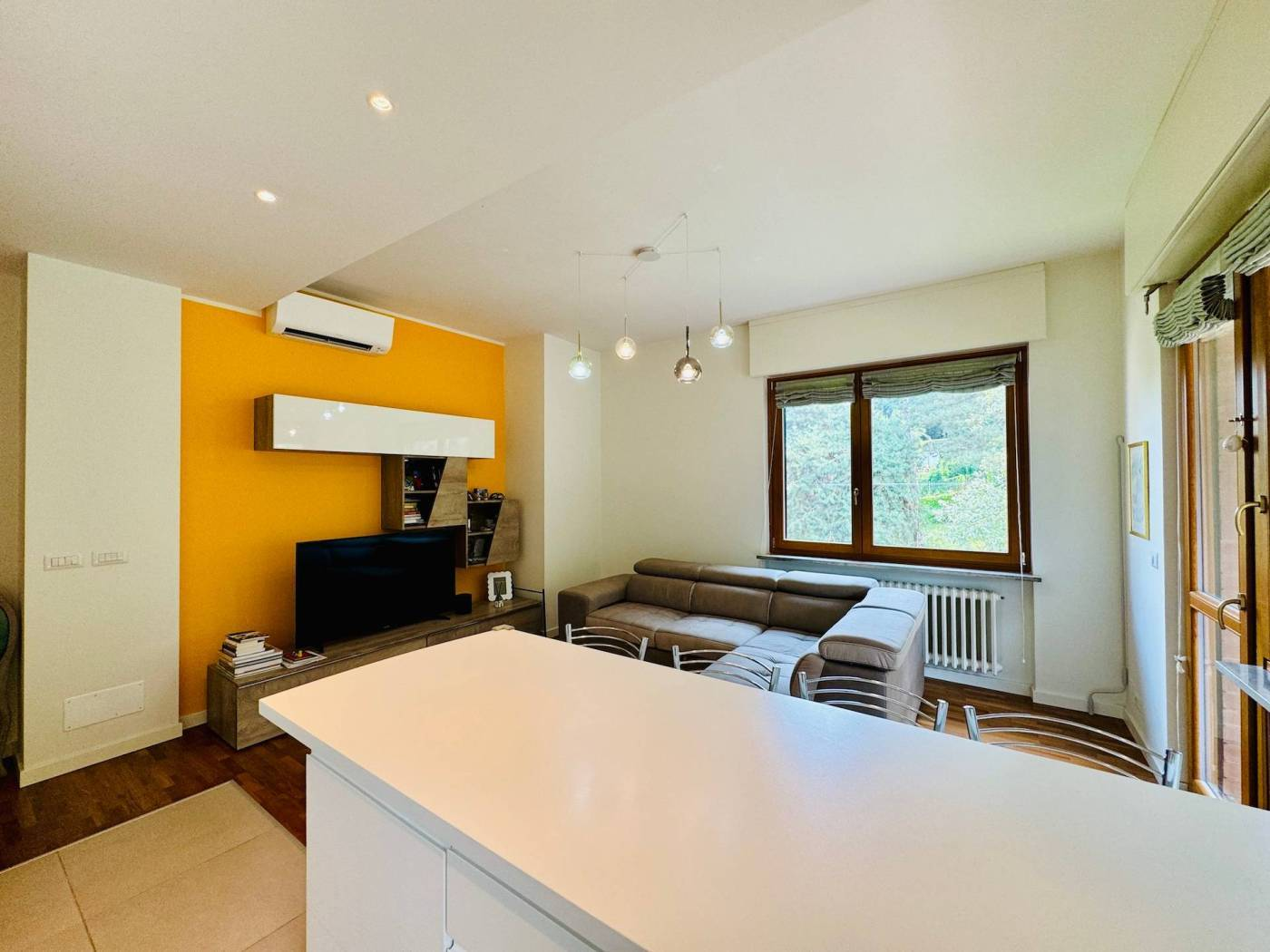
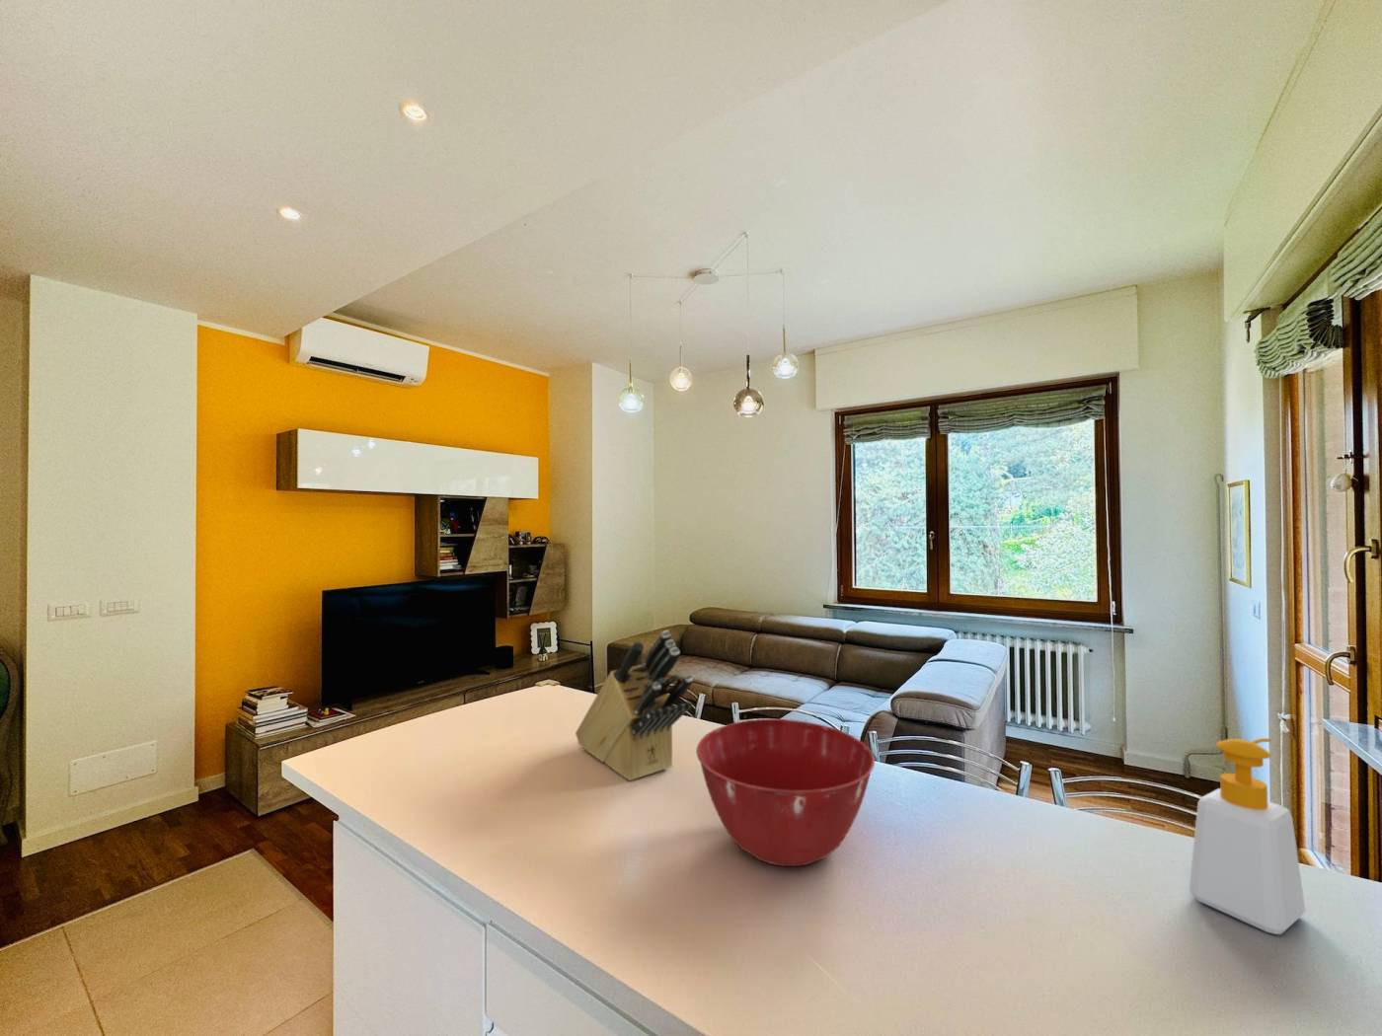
+ knife block [575,629,694,781]
+ mixing bowl [695,718,876,867]
+ soap bottle [1188,737,1306,936]
